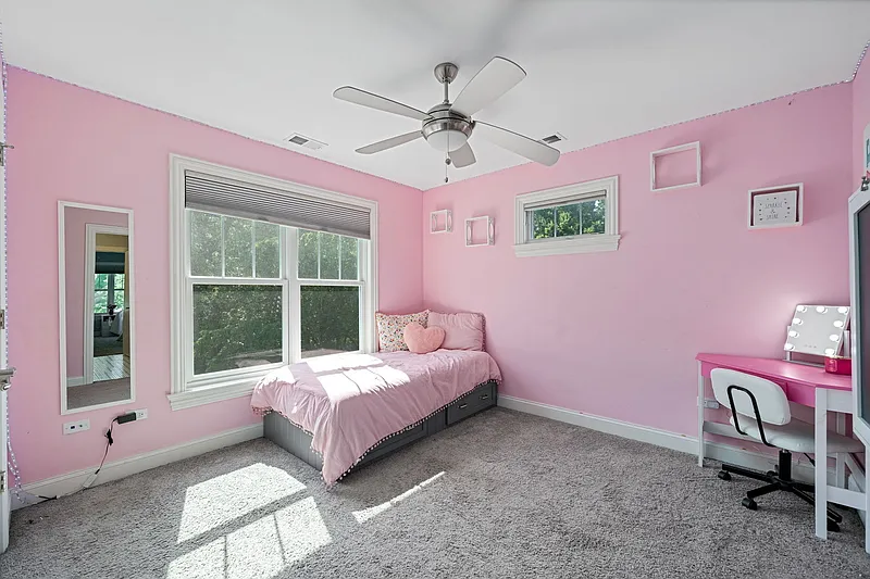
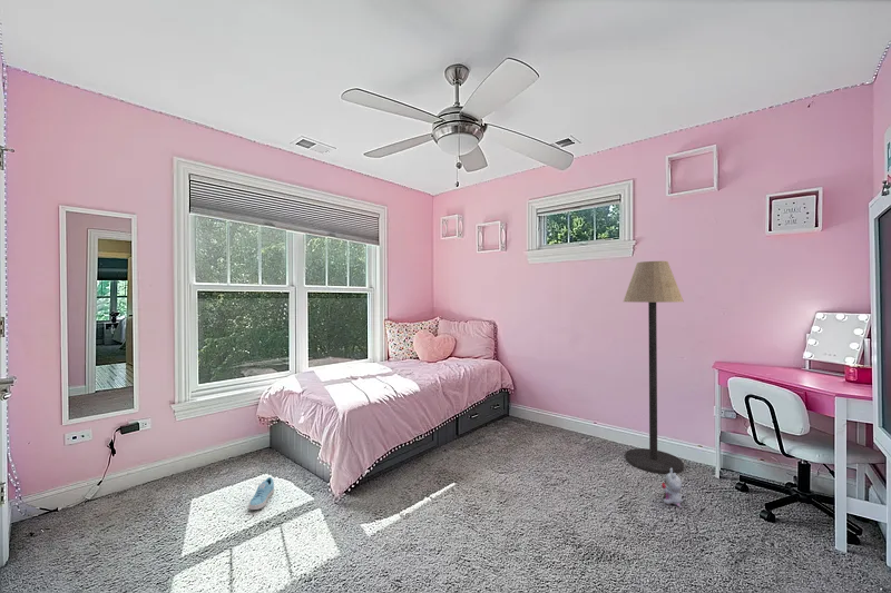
+ plush toy [660,468,684,508]
+ sneaker [247,476,275,511]
+ floor lamp [623,260,685,475]
